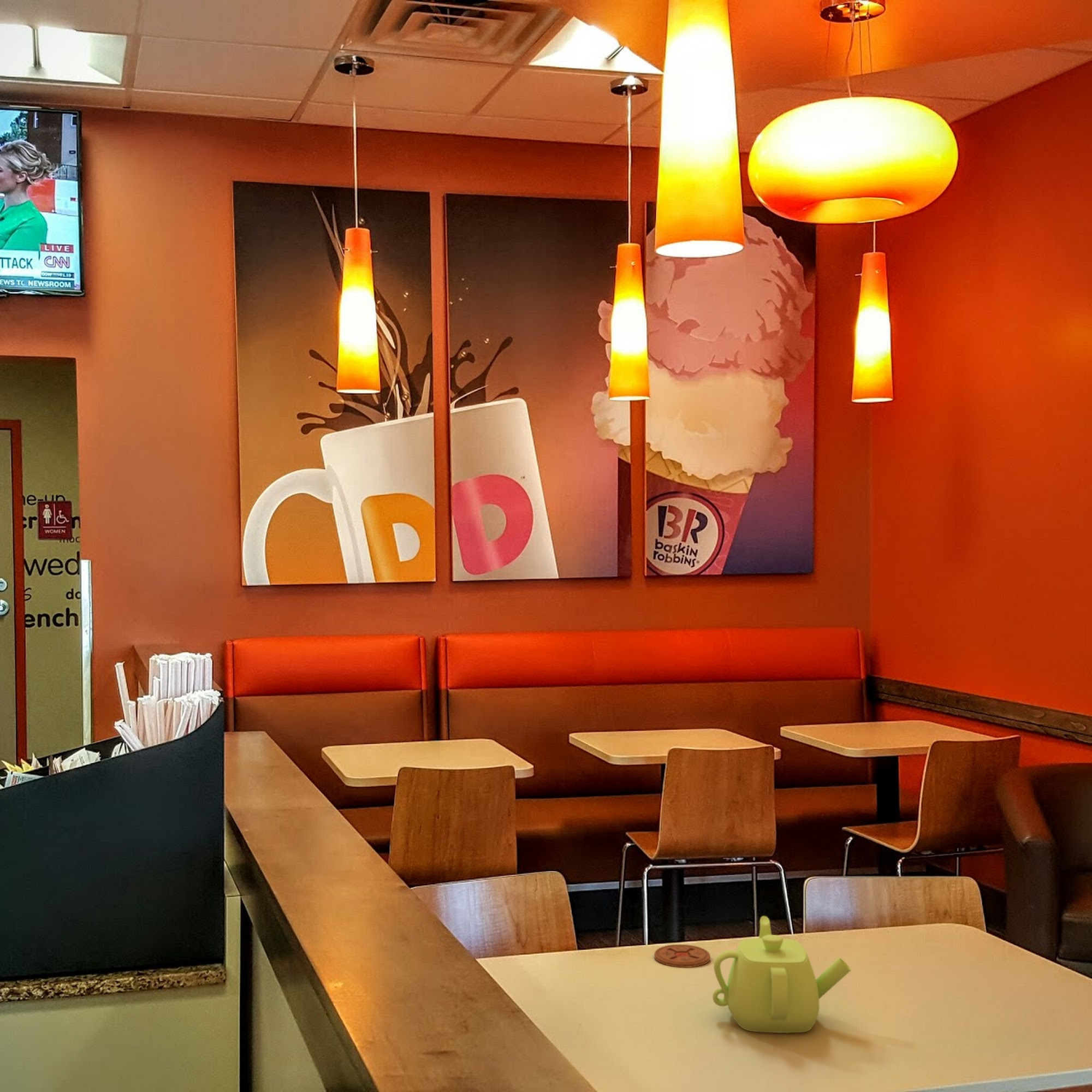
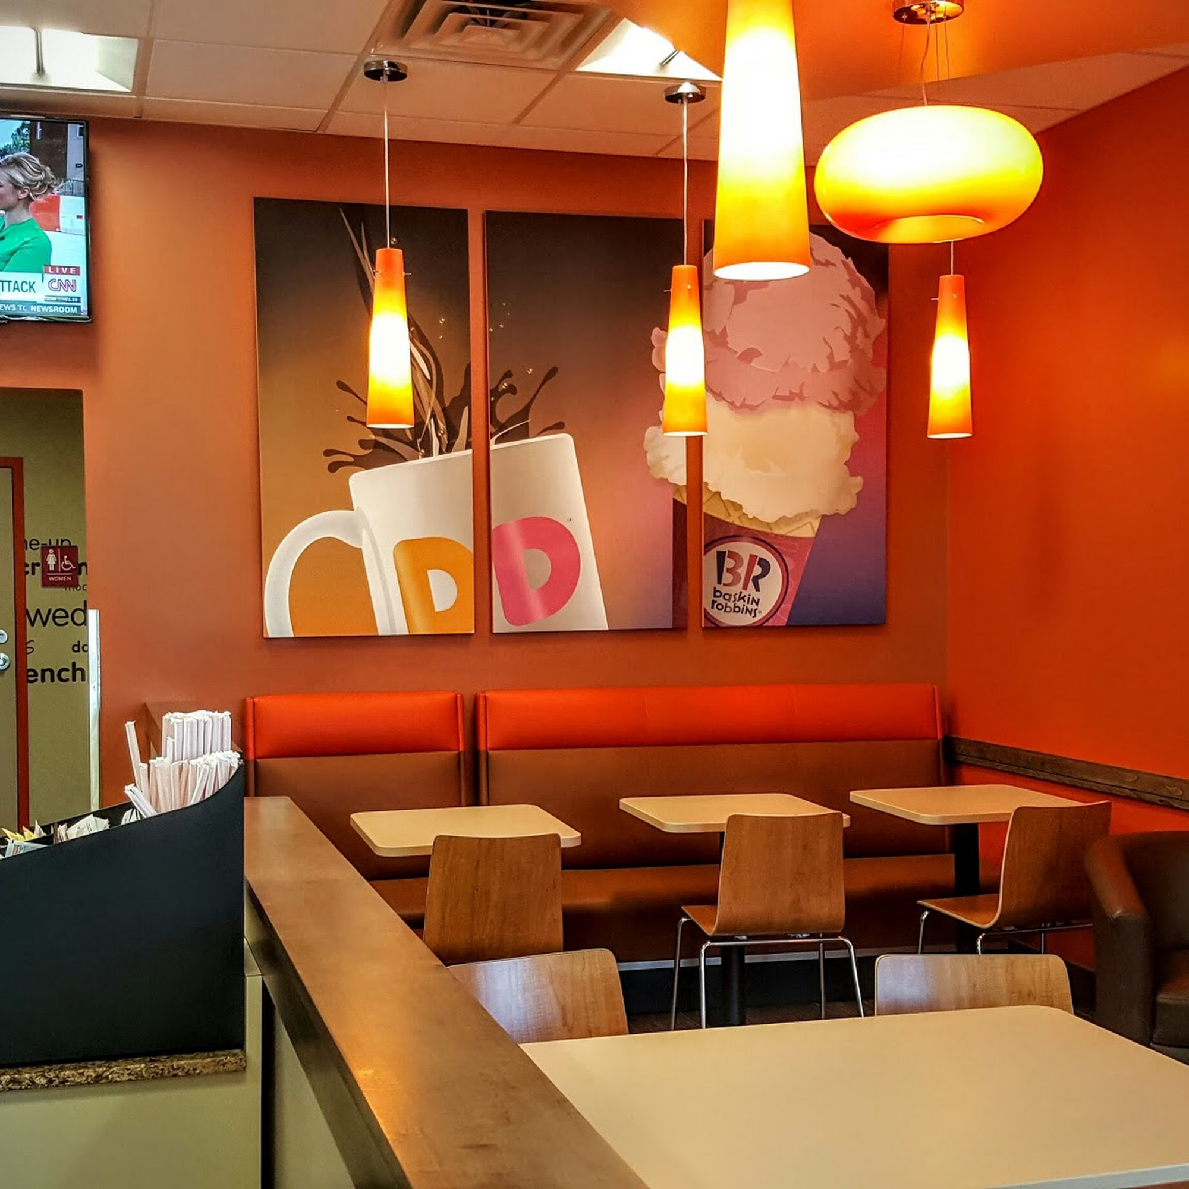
- coaster [654,944,711,968]
- teapot [712,916,852,1034]
